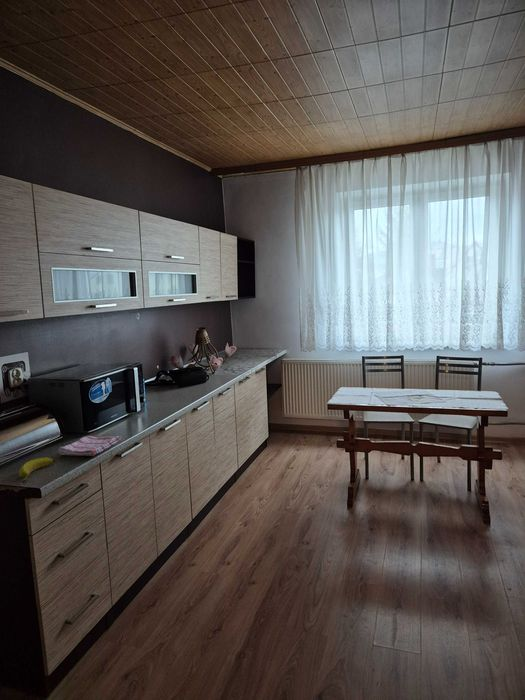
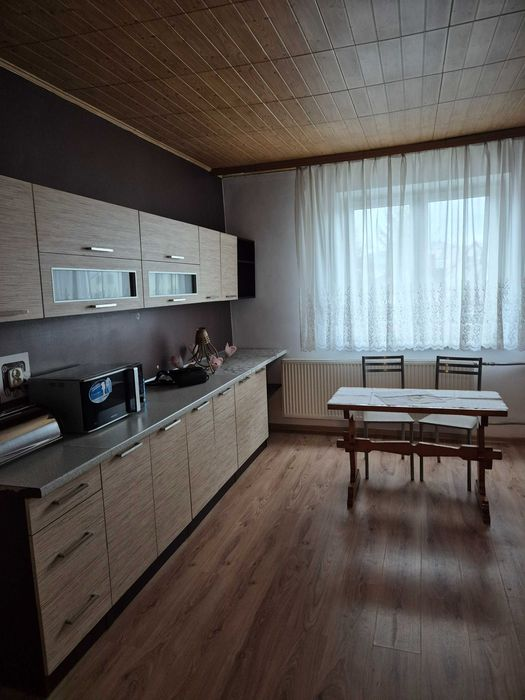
- dish towel [58,435,122,457]
- banana [18,457,56,484]
